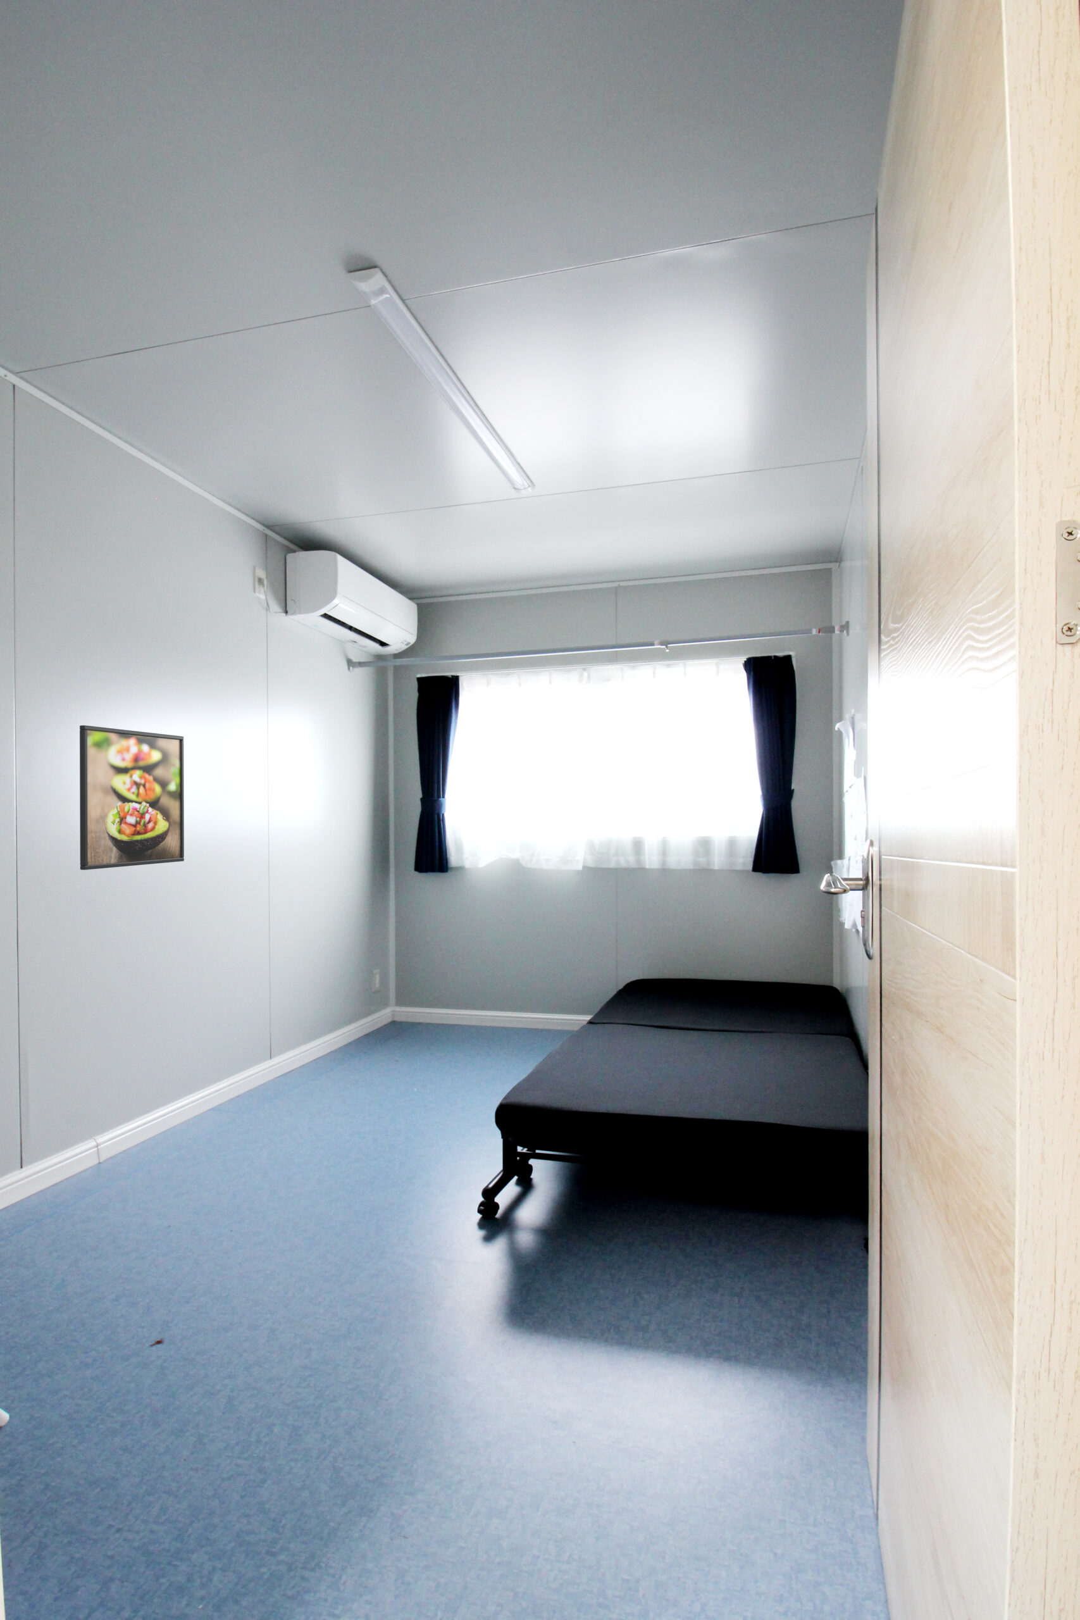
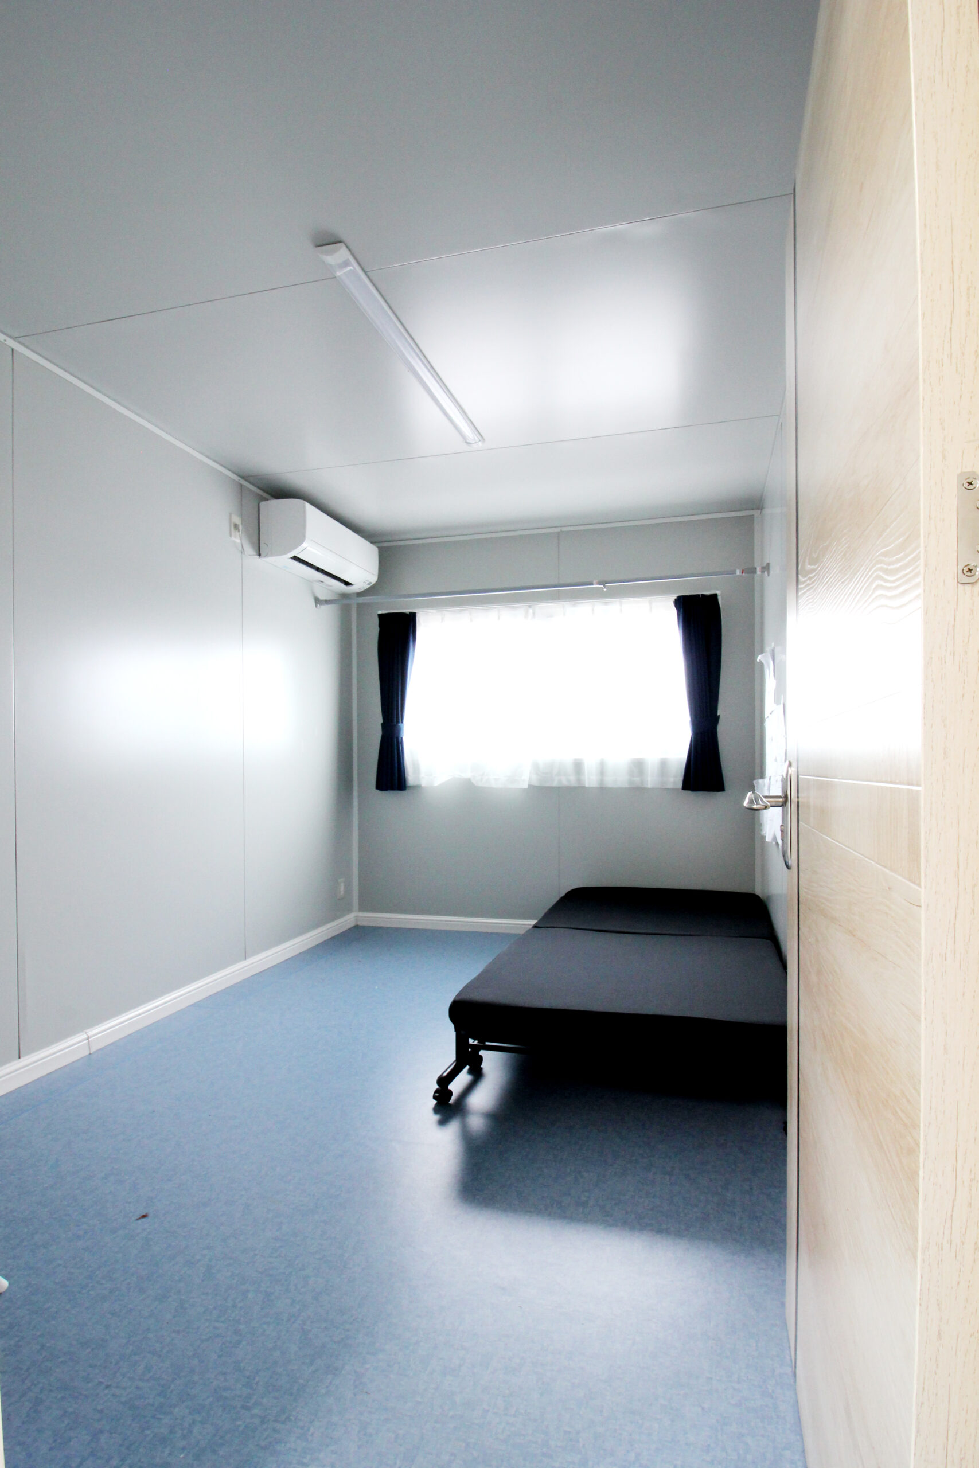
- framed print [80,724,184,870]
